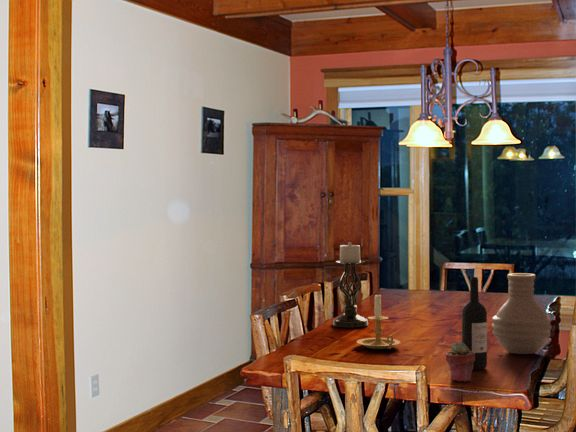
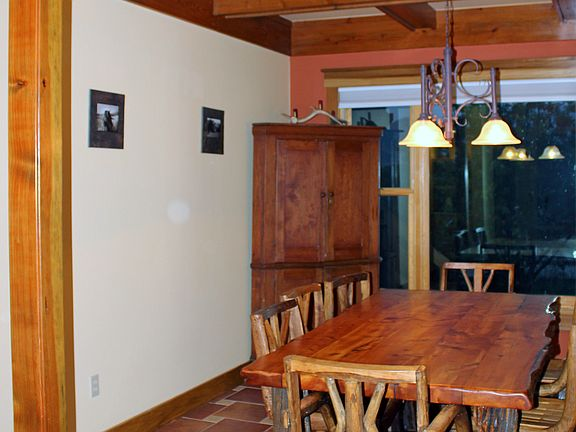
- candle holder [356,292,401,350]
- wine bottle [461,276,488,371]
- candle holder [332,241,369,329]
- vase [491,272,553,355]
- potted succulent [445,341,475,383]
